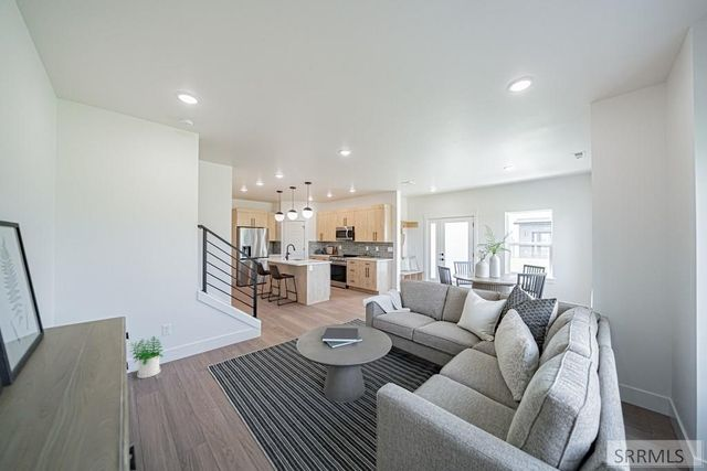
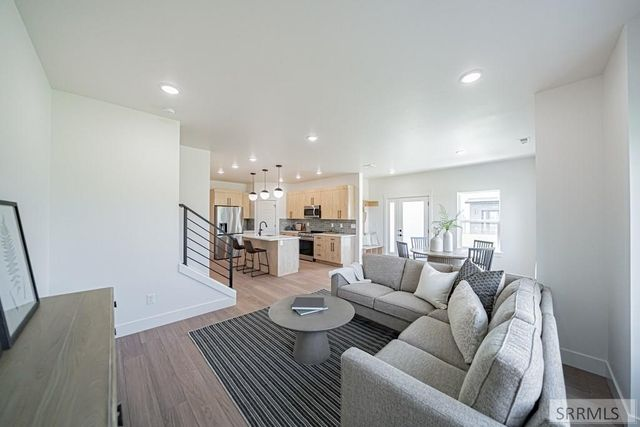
- potted plant [129,336,165,379]
